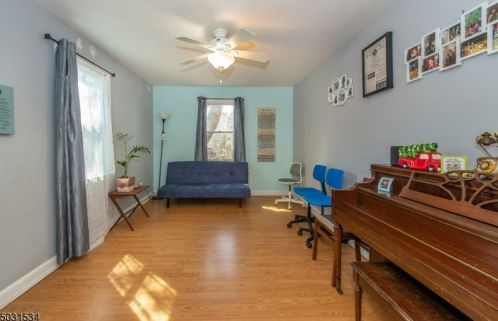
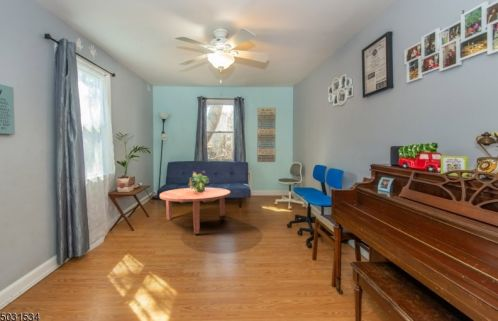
+ coffee table [159,187,231,235]
+ potted plant [187,170,210,192]
